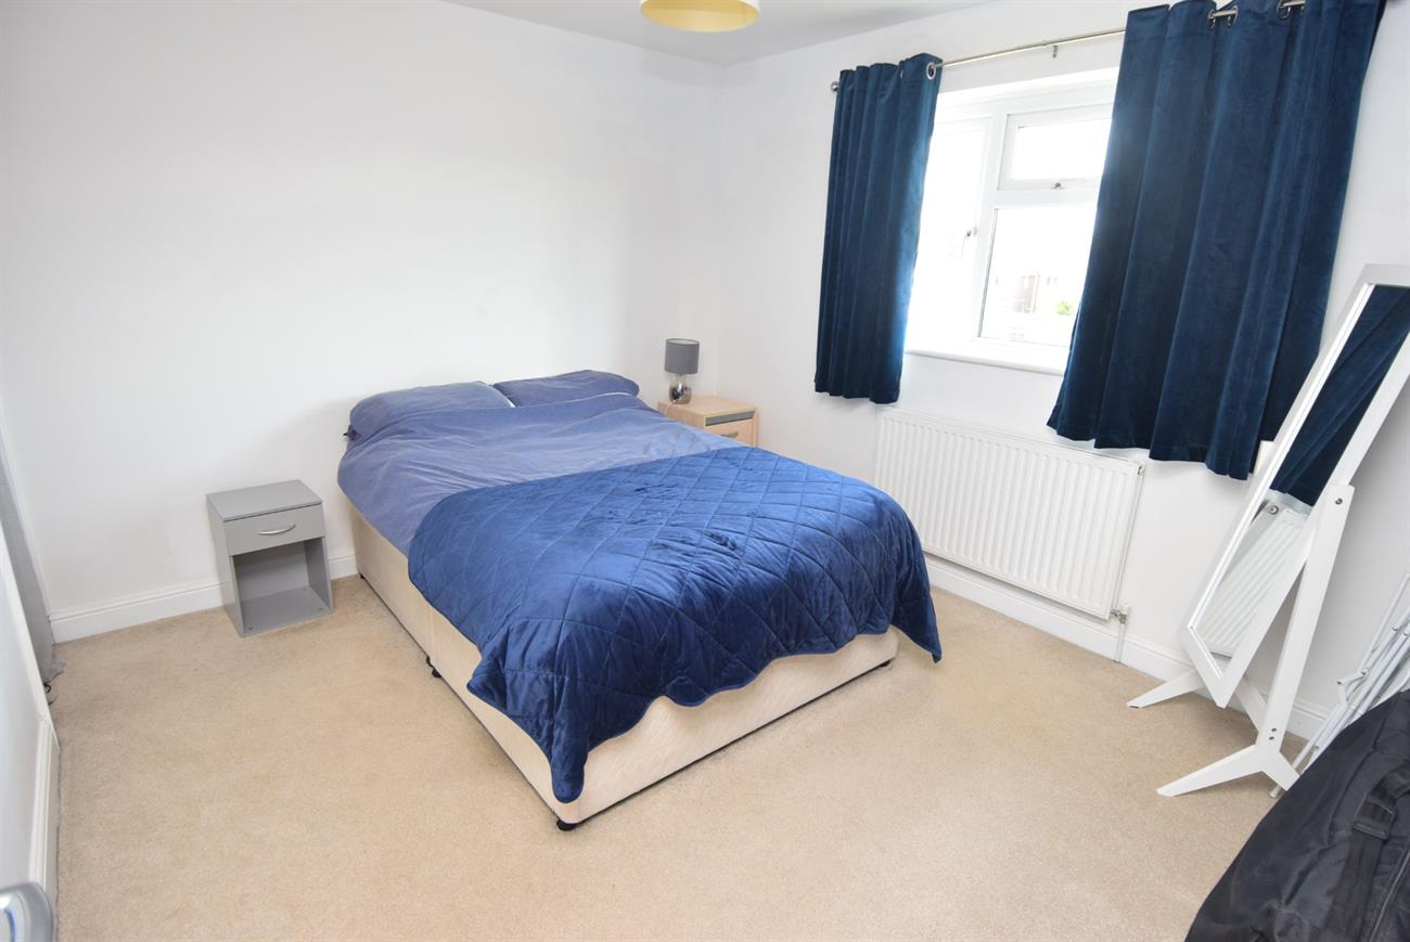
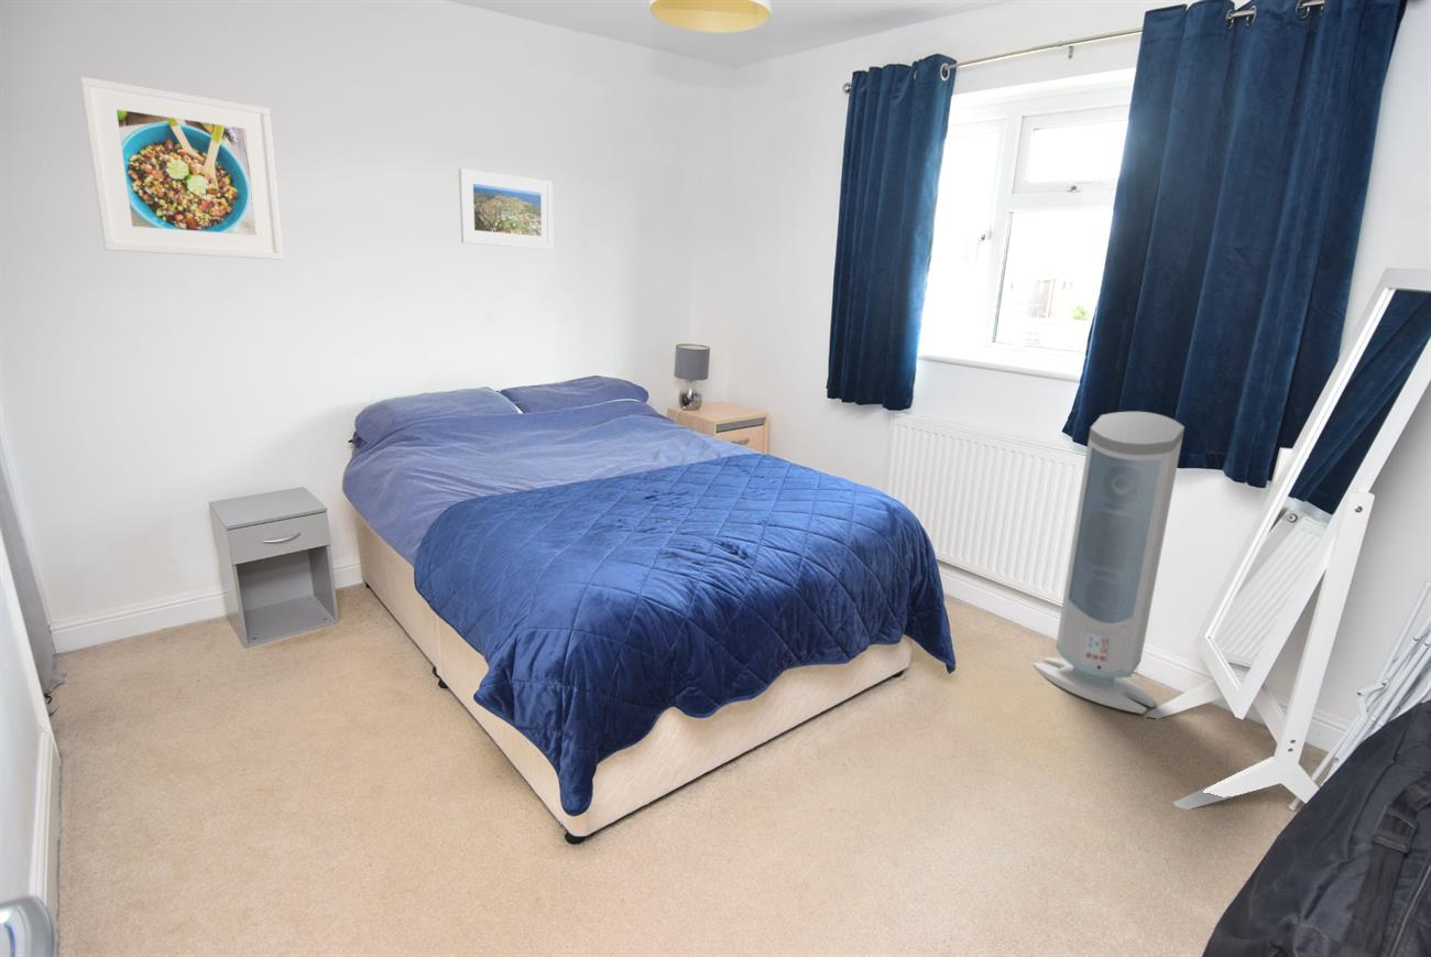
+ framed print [458,167,554,251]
+ air purifier [1033,411,1186,715]
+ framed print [79,76,284,261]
